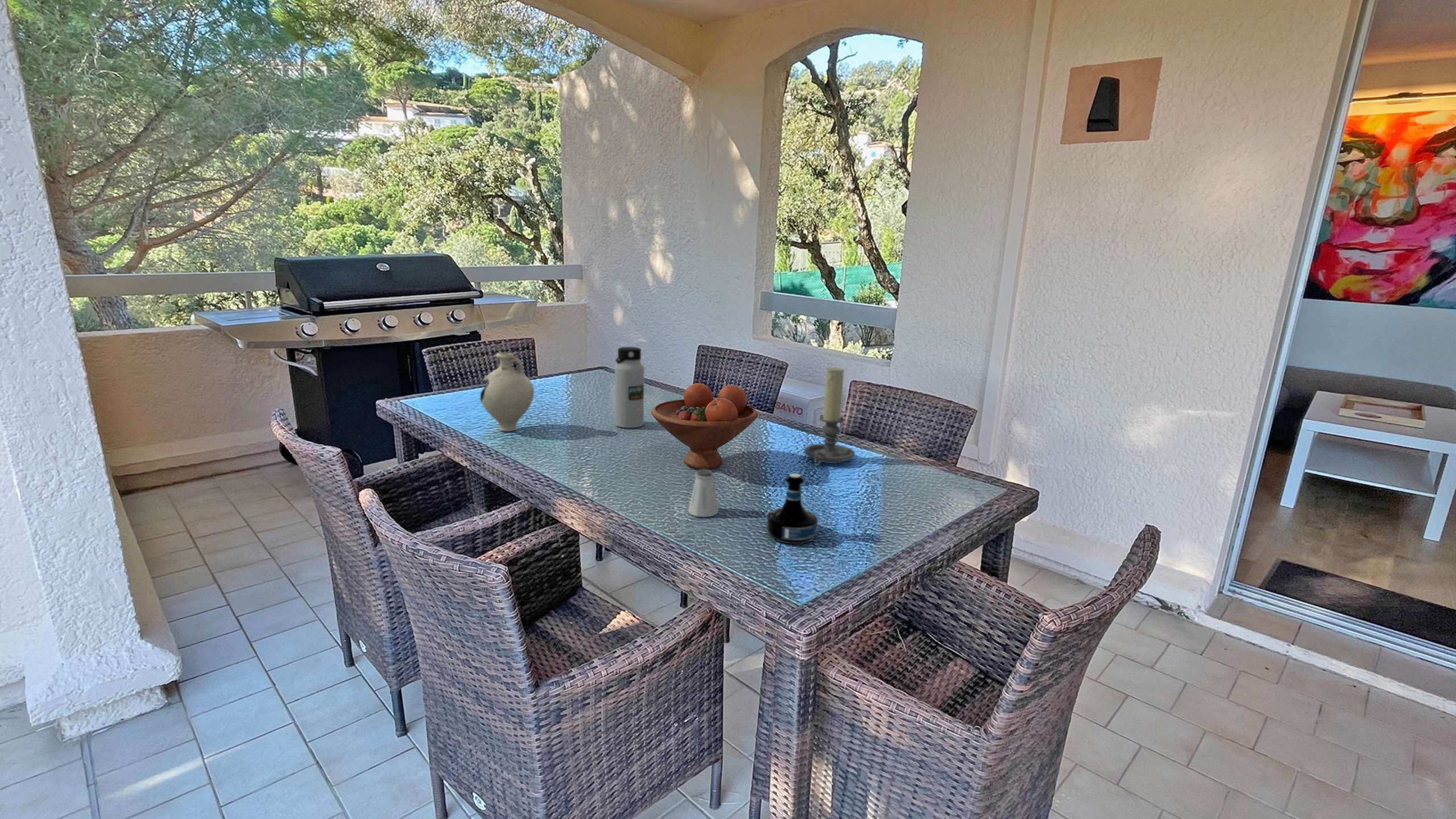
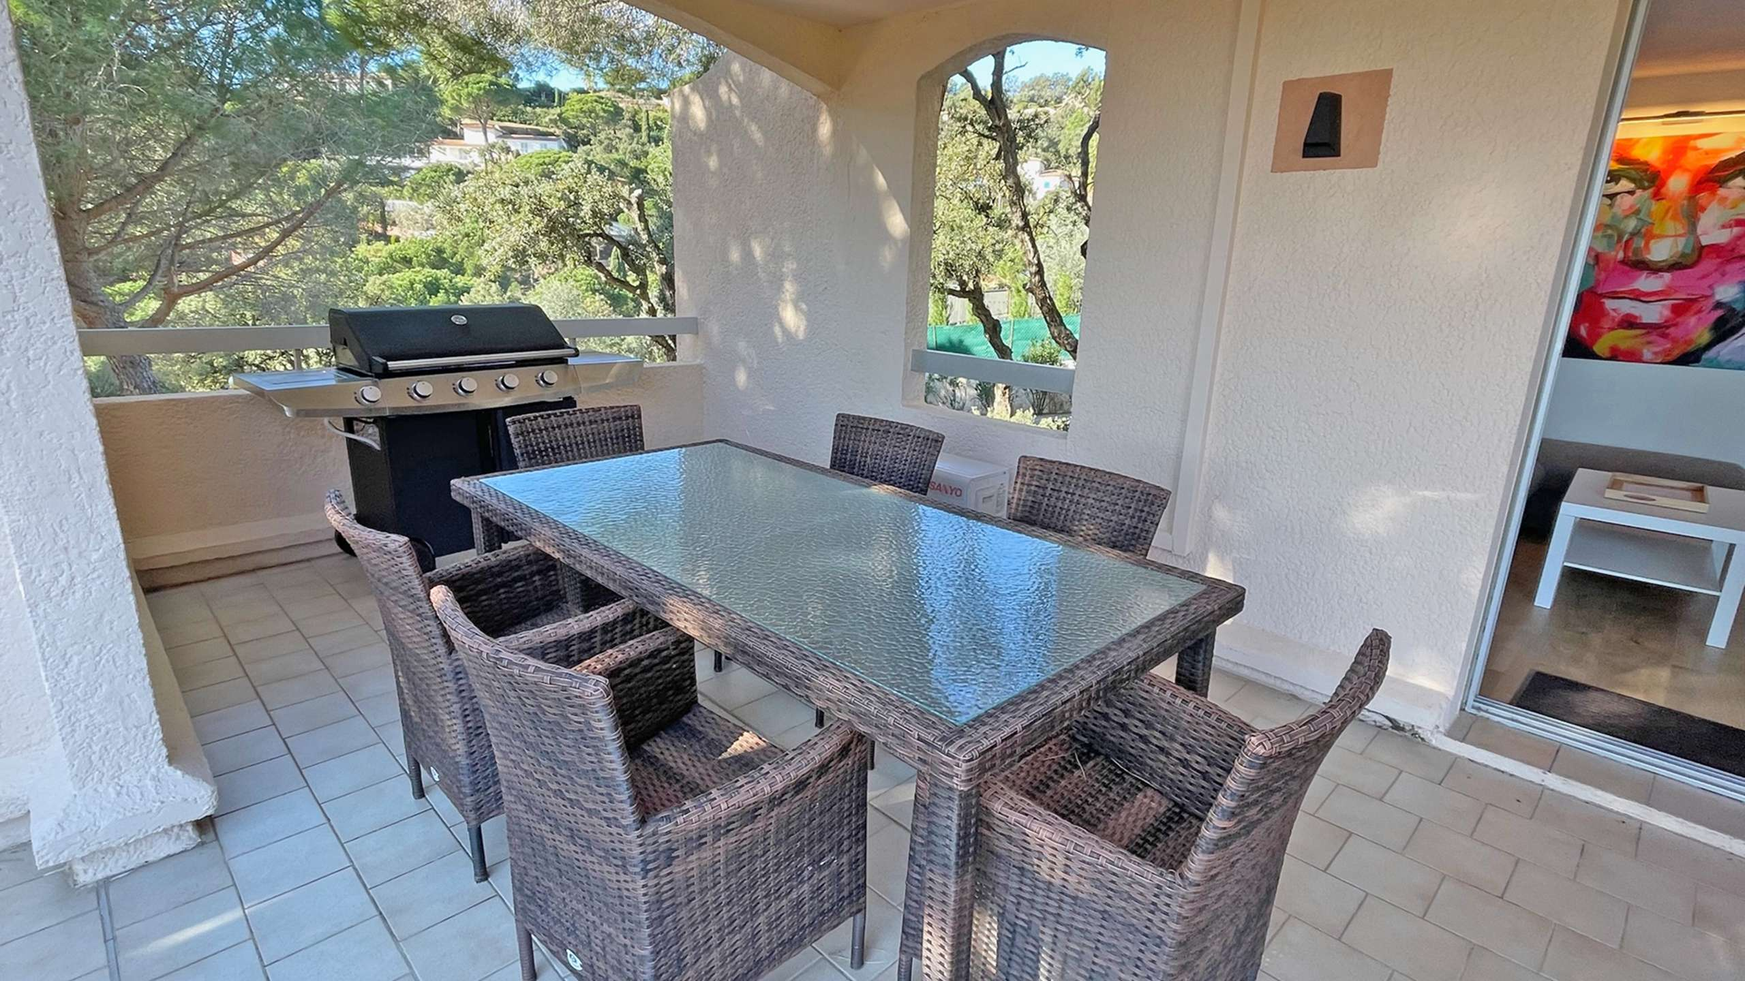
- decorative vase [479,351,535,432]
- tequila bottle [766,473,818,544]
- water bottle [614,346,645,428]
- fruit bowl [651,383,759,470]
- saltshaker [688,469,719,518]
- candle holder [804,366,855,466]
